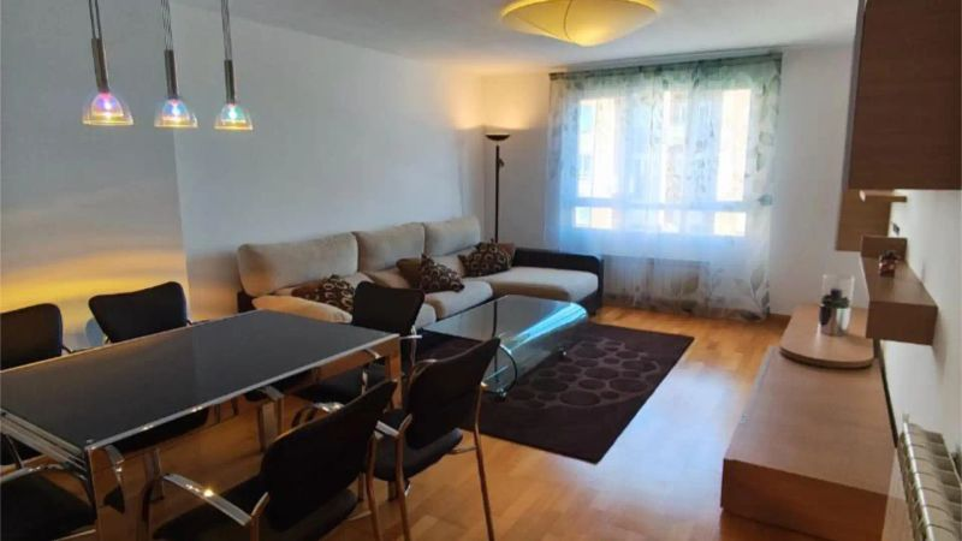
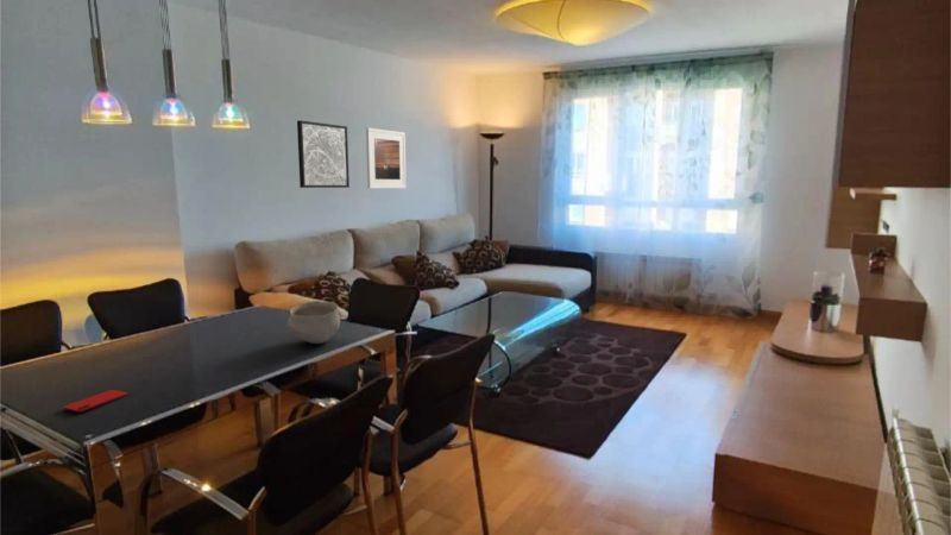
+ bowl [286,300,341,345]
+ smartphone [63,389,128,414]
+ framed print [365,127,408,189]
+ wall art [296,119,351,189]
